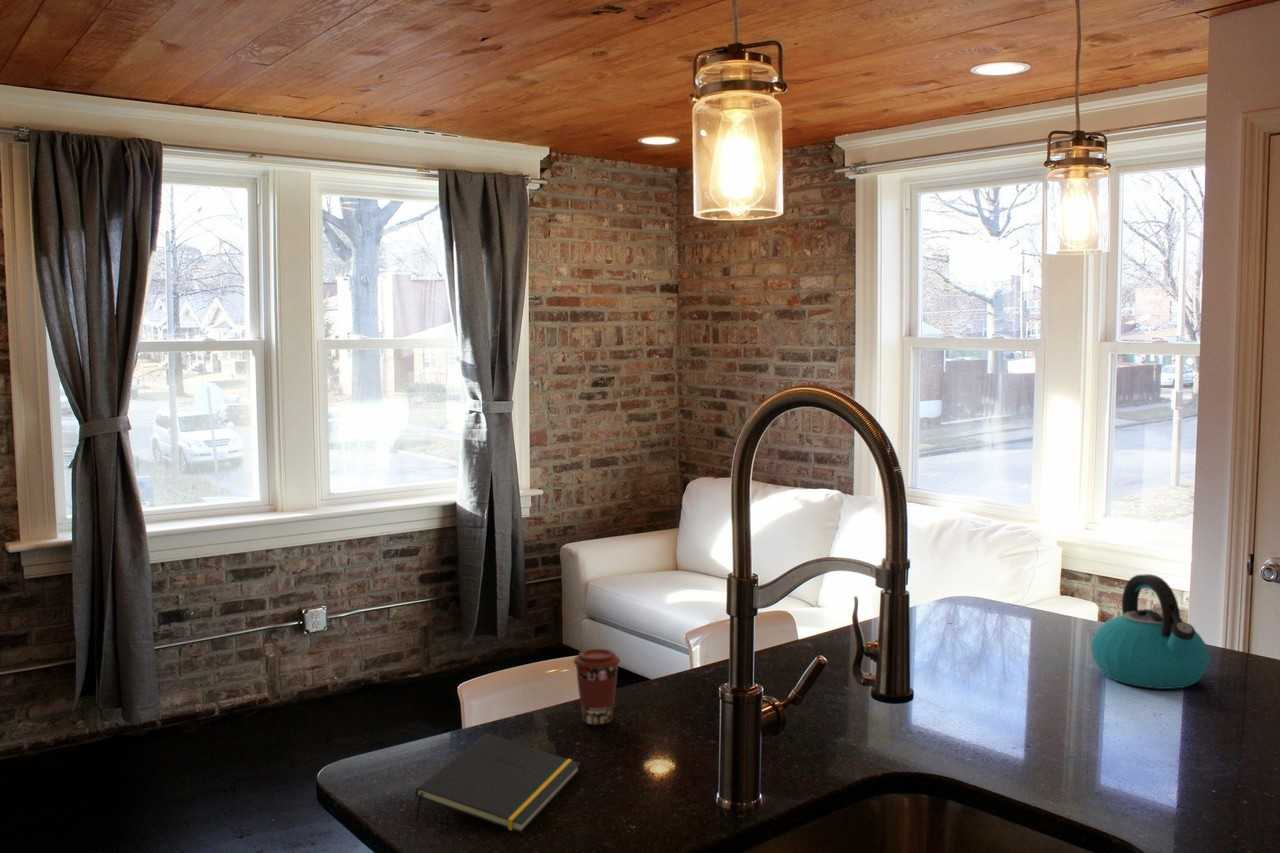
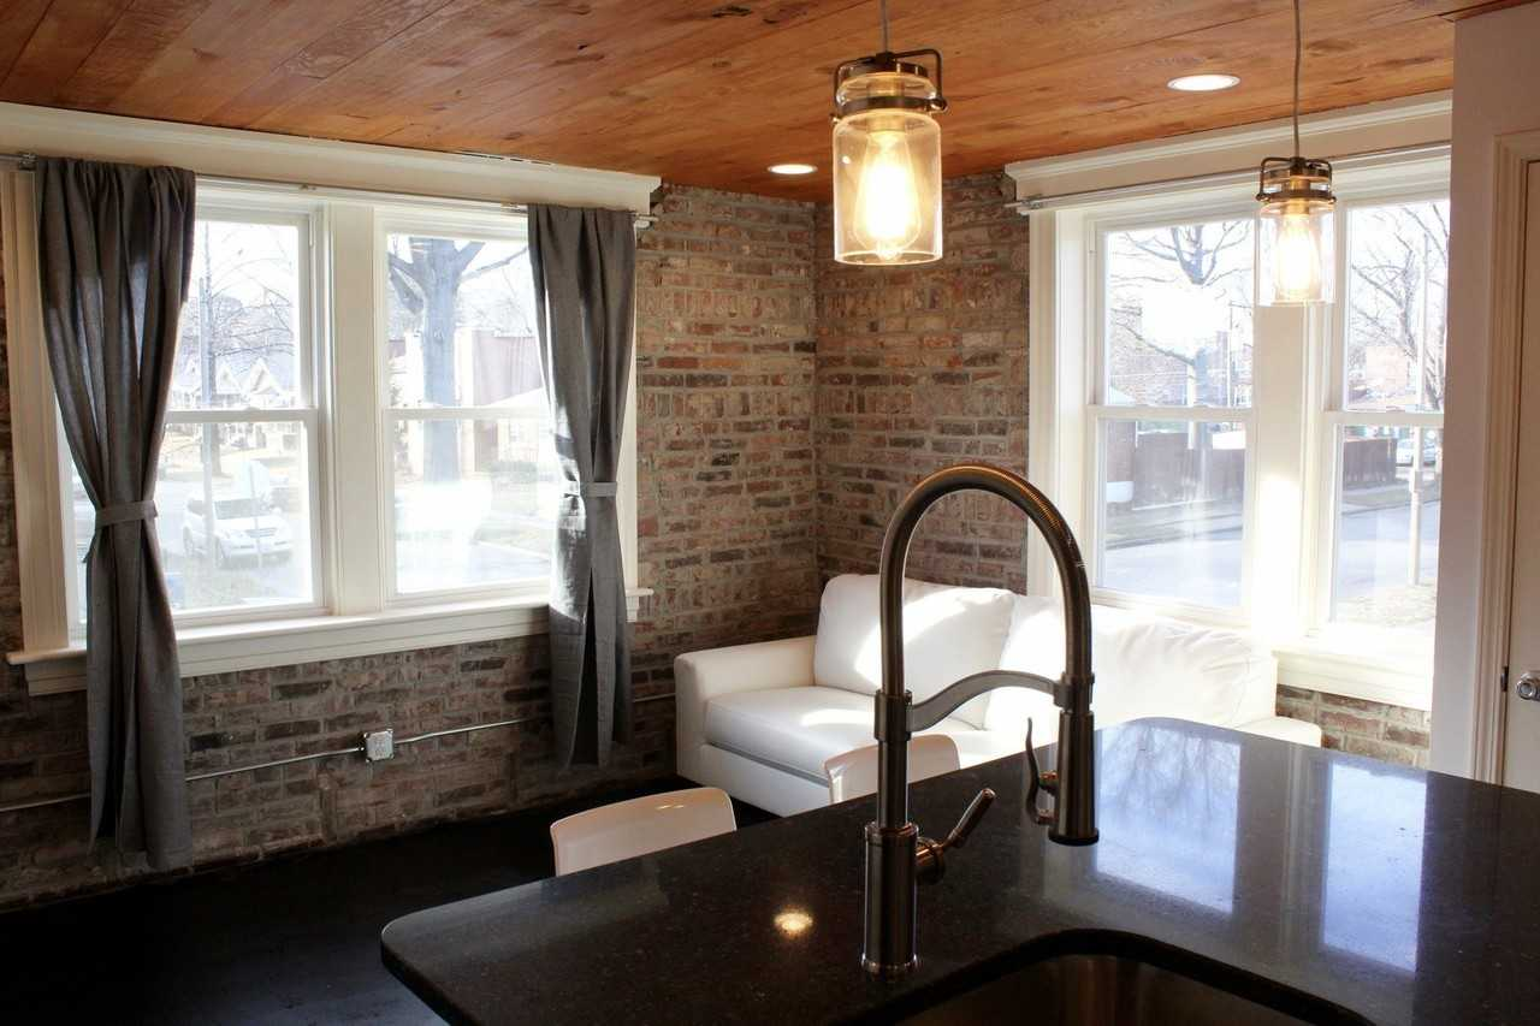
- kettle [1090,573,1211,690]
- notepad [414,732,581,834]
- coffee cup [572,648,621,726]
